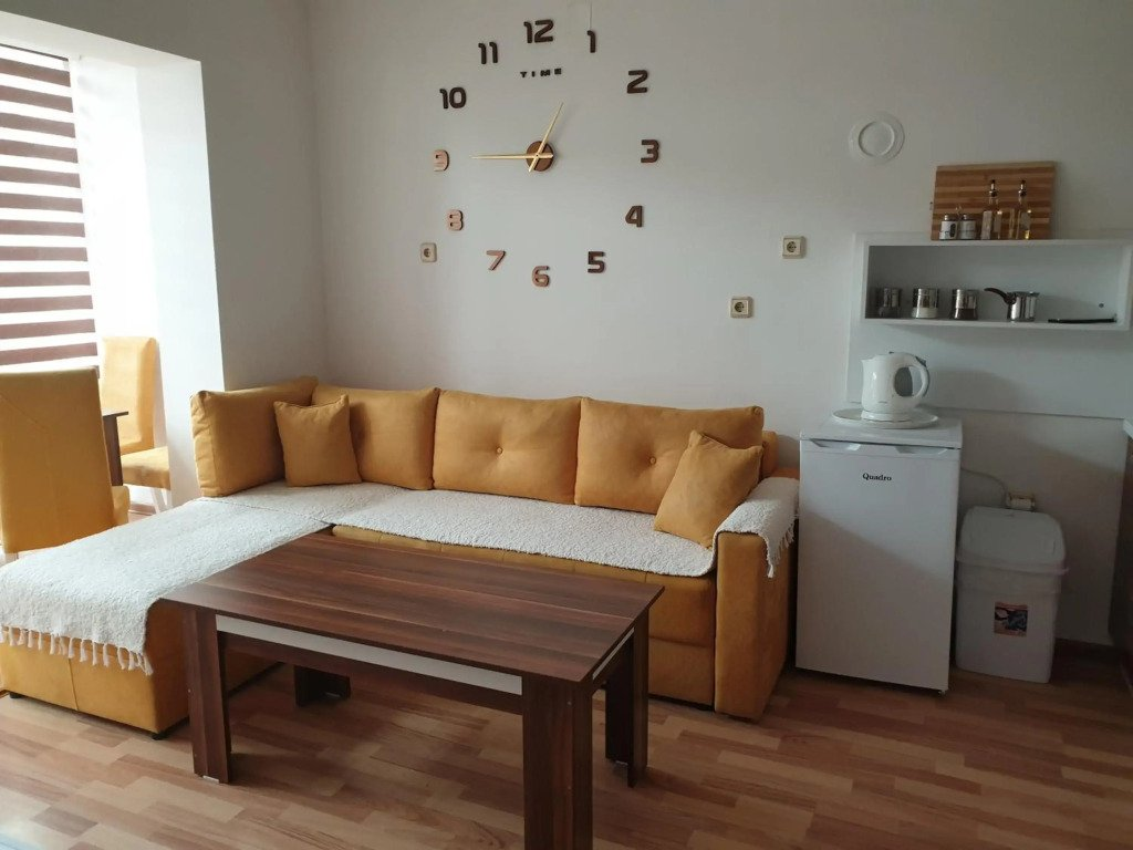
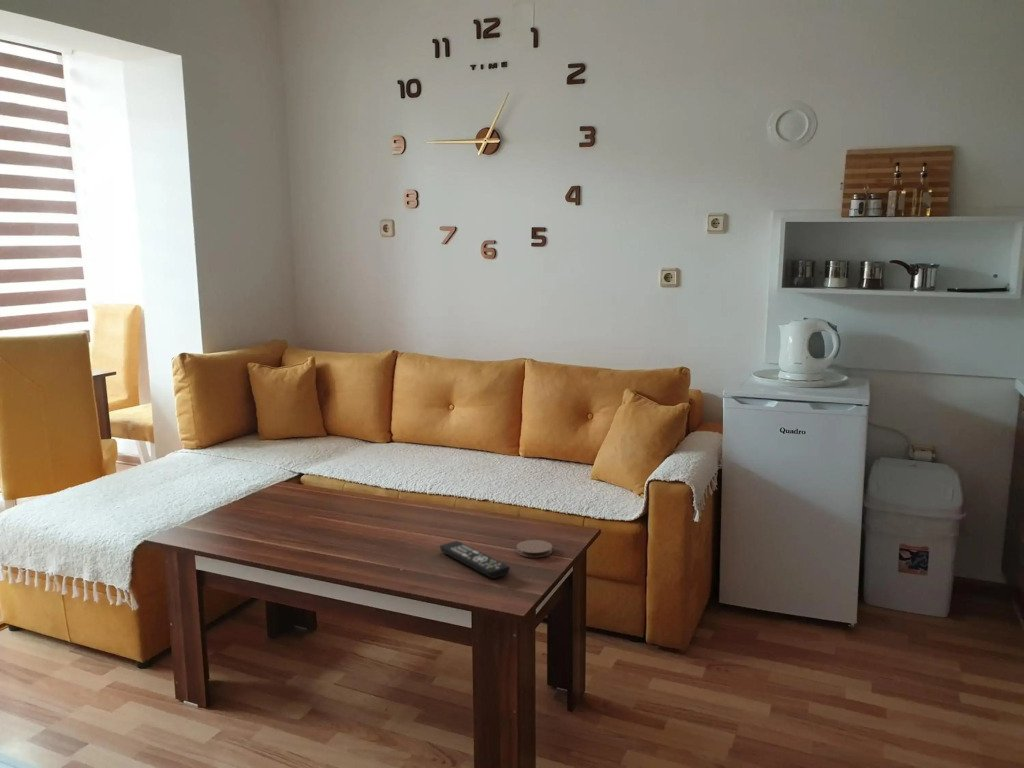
+ coaster [516,539,553,558]
+ remote control [439,540,511,579]
